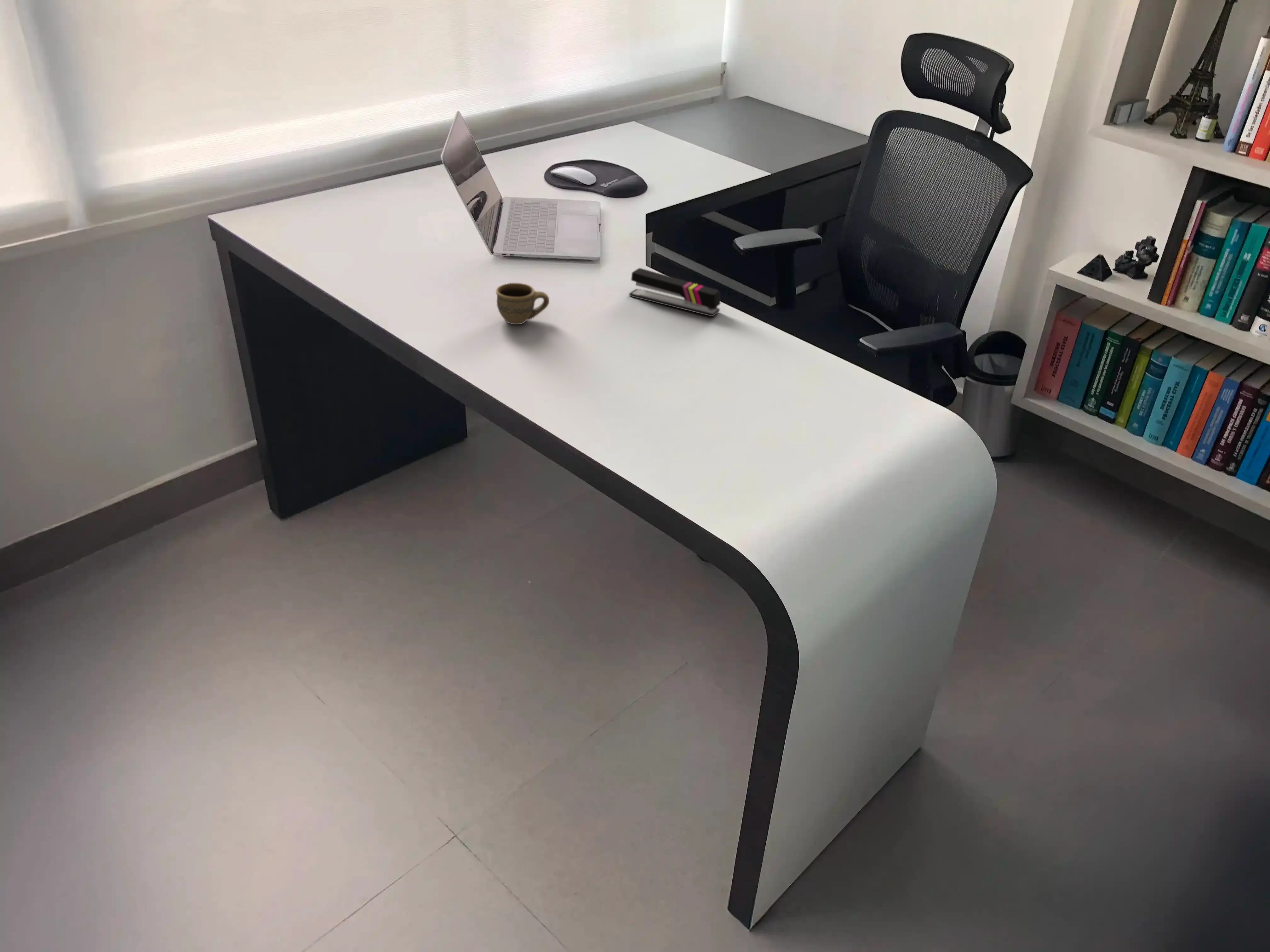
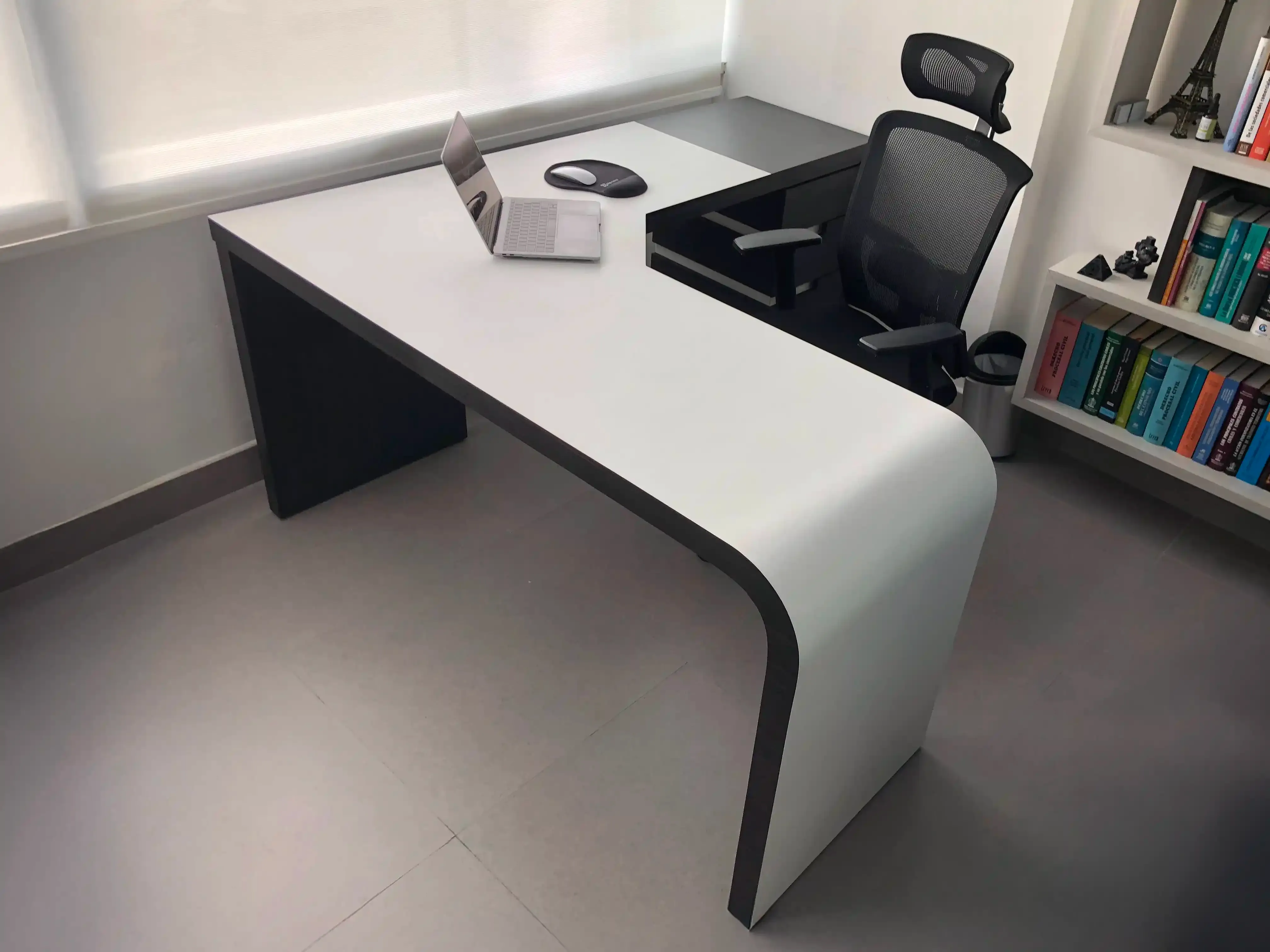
- stapler [629,268,721,317]
- cup [495,283,550,325]
